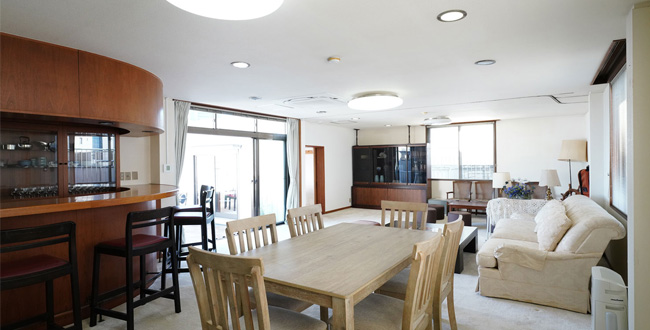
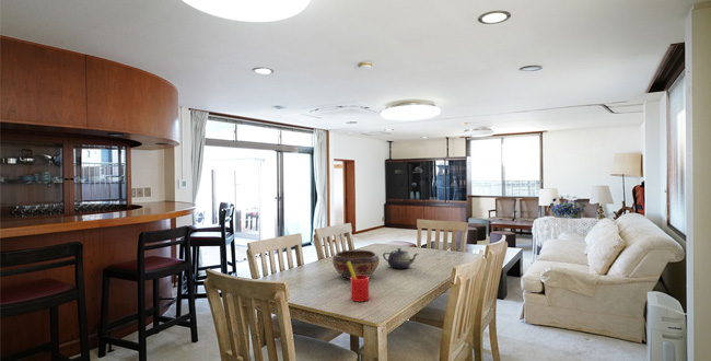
+ teapot [382,247,419,269]
+ straw [348,261,371,303]
+ decorative bowl [331,249,381,280]
